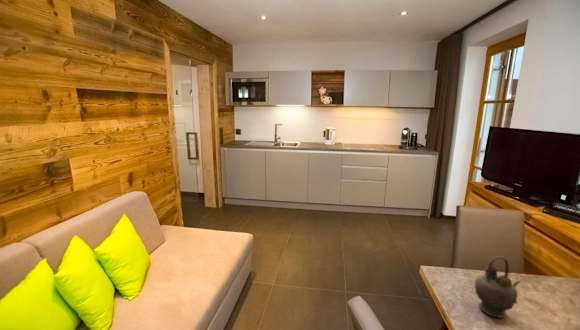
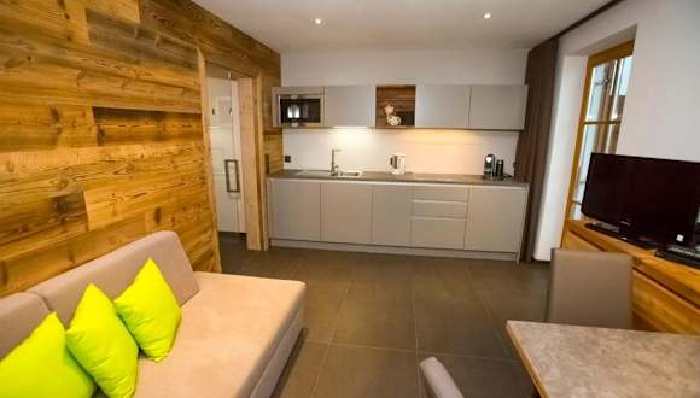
- teapot [474,255,522,319]
